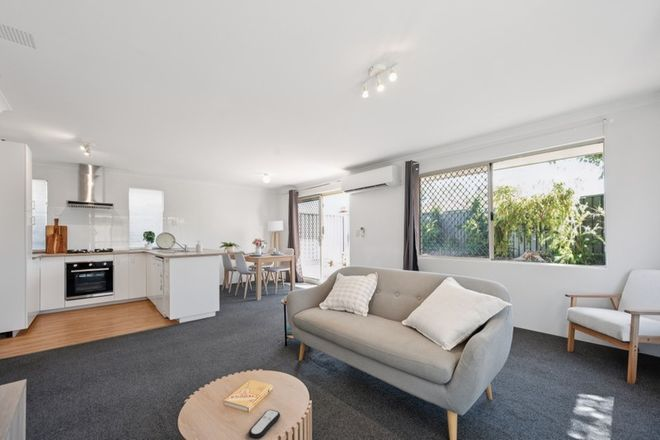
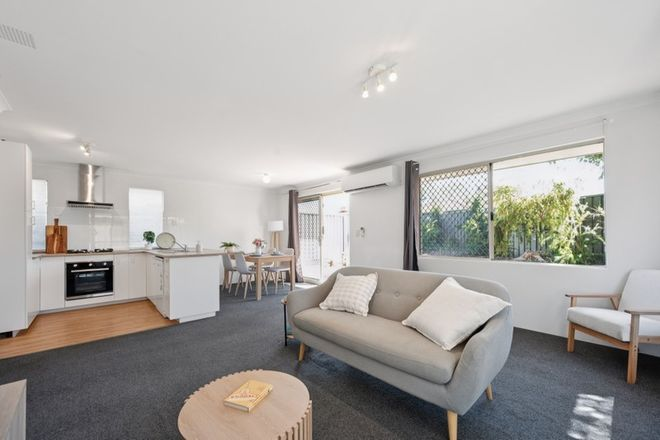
- remote control [248,409,281,440]
